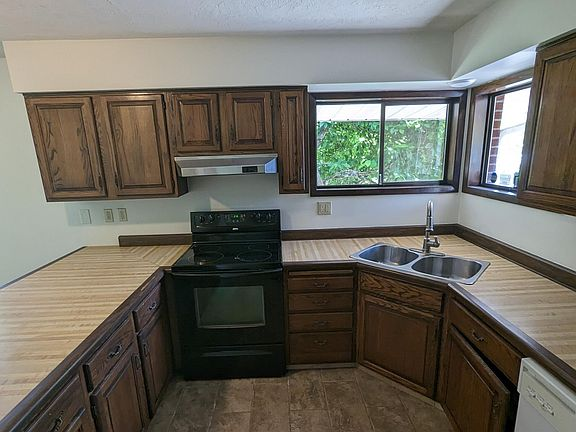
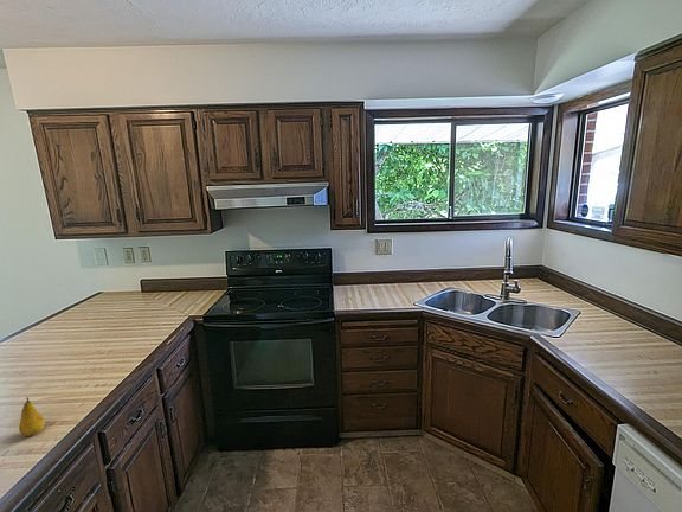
+ fruit [18,396,46,437]
